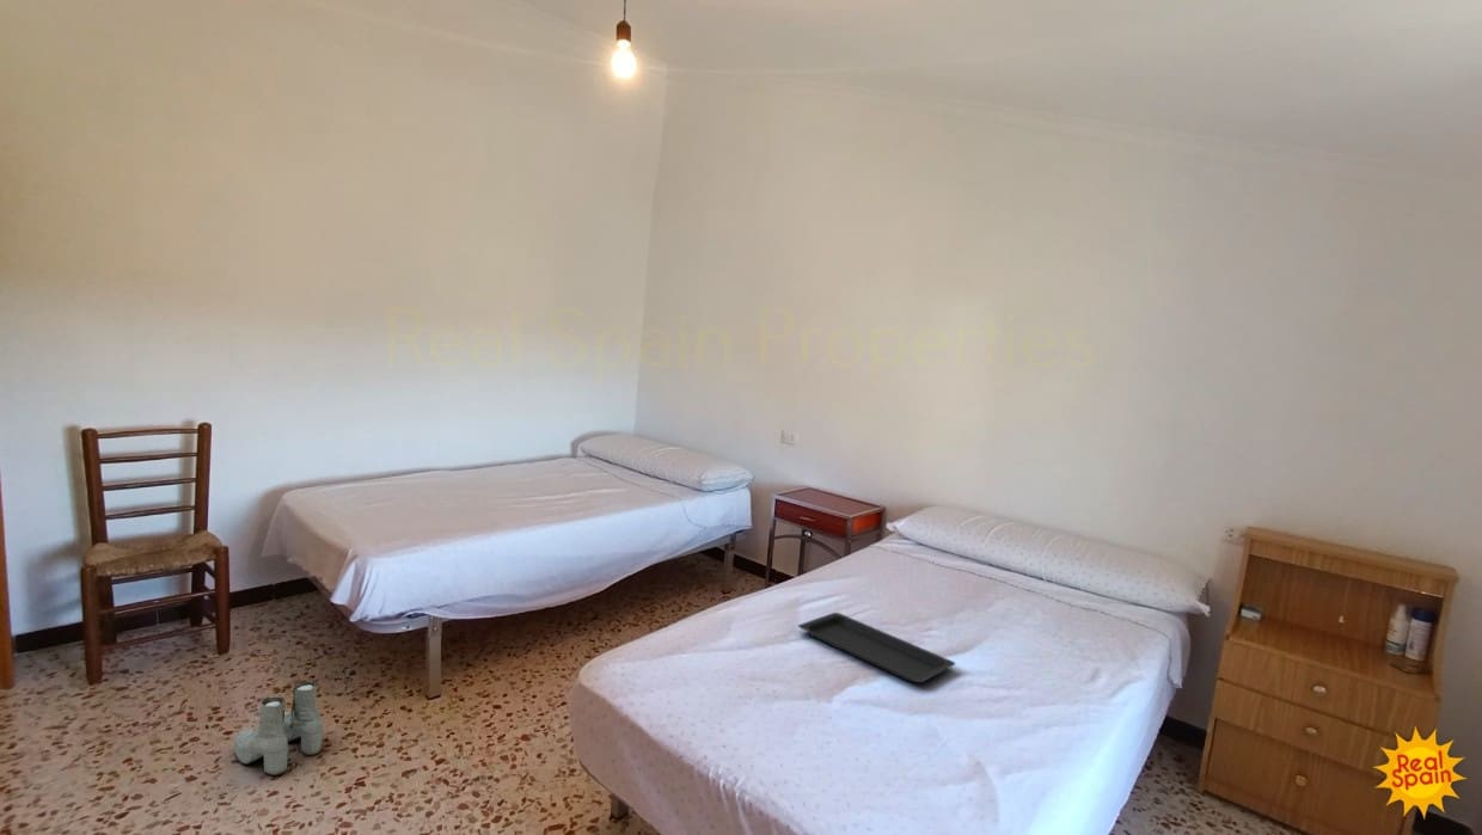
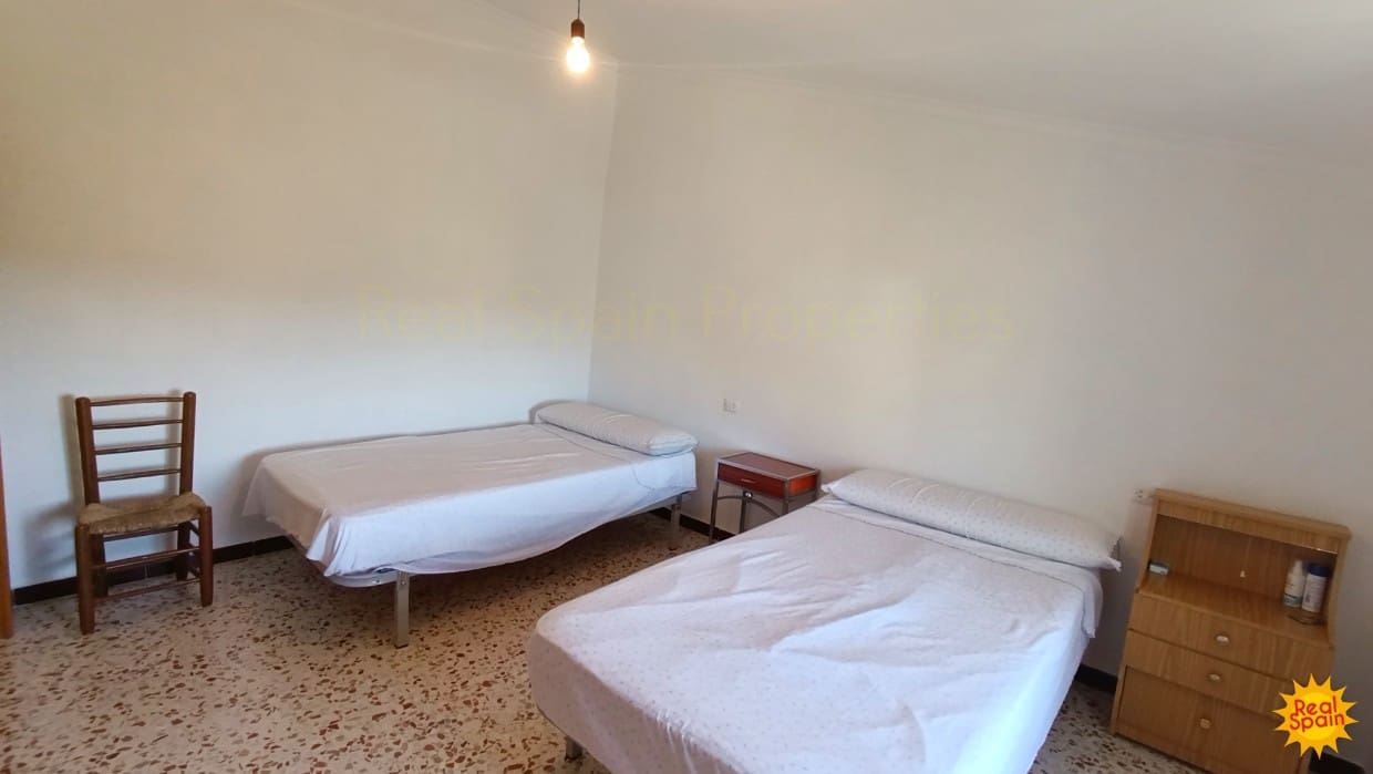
- serving tray [797,612,956,683]
- boots [233,681,324,776]
